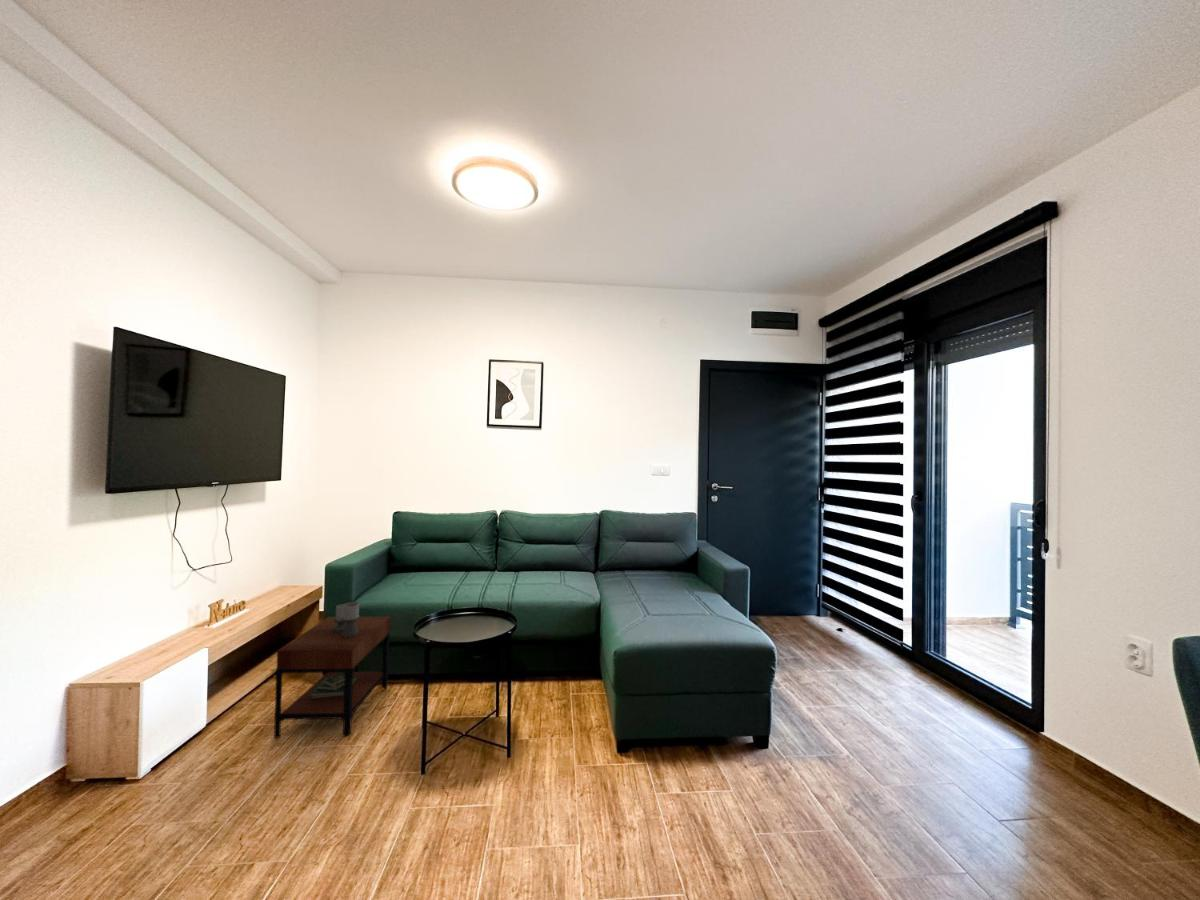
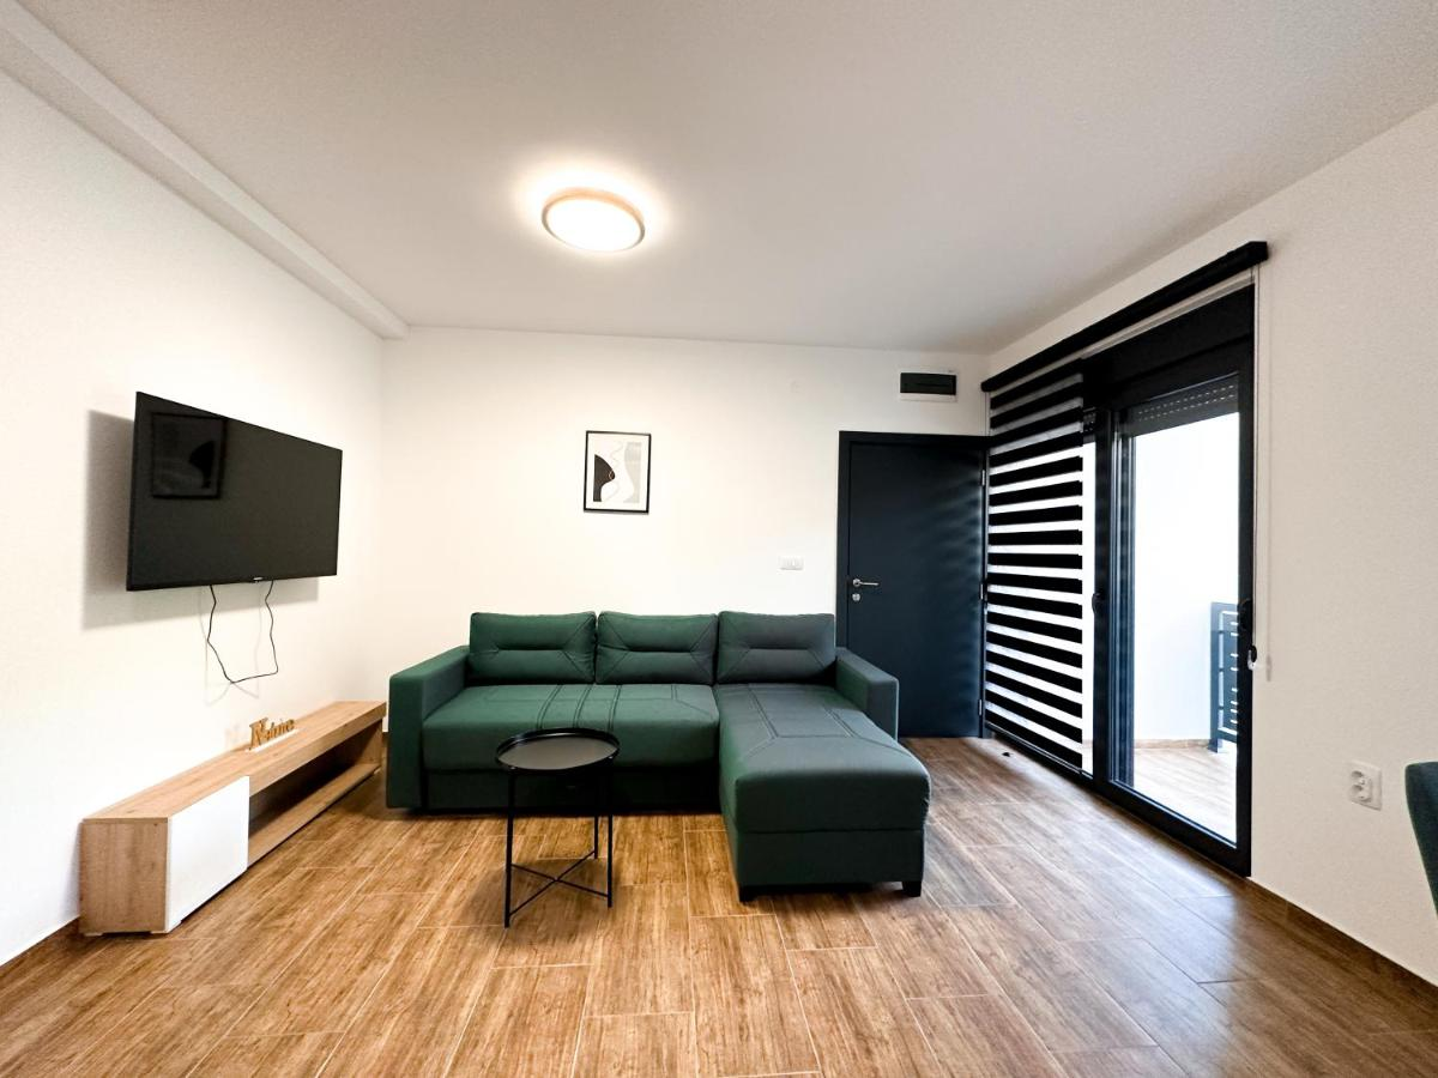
- side table [273,601,391,739]
